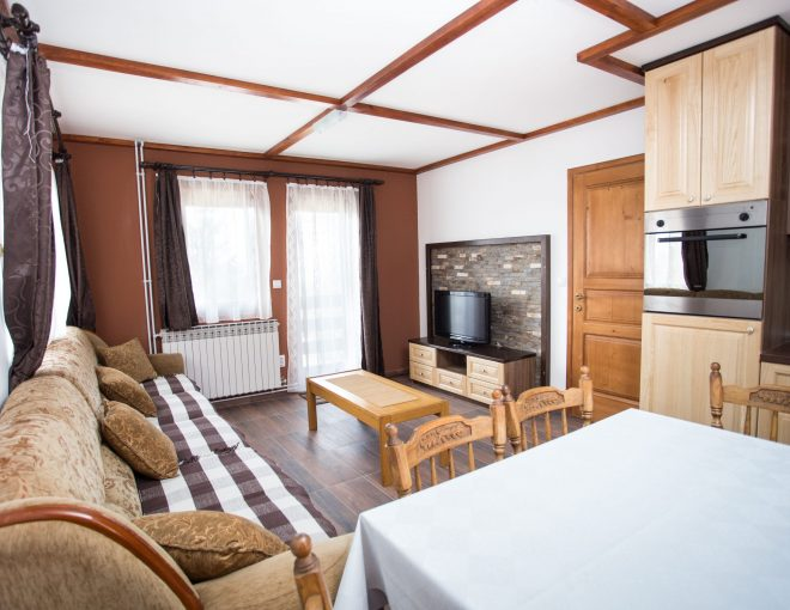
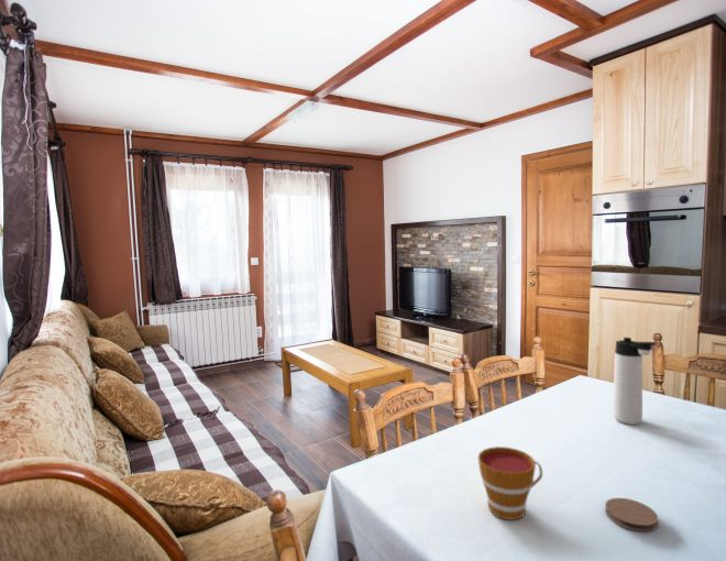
+ coaster [604,497,659,532]
+ thermos bottle [612,337,656,426]
+ cup [477,446,543,521]
